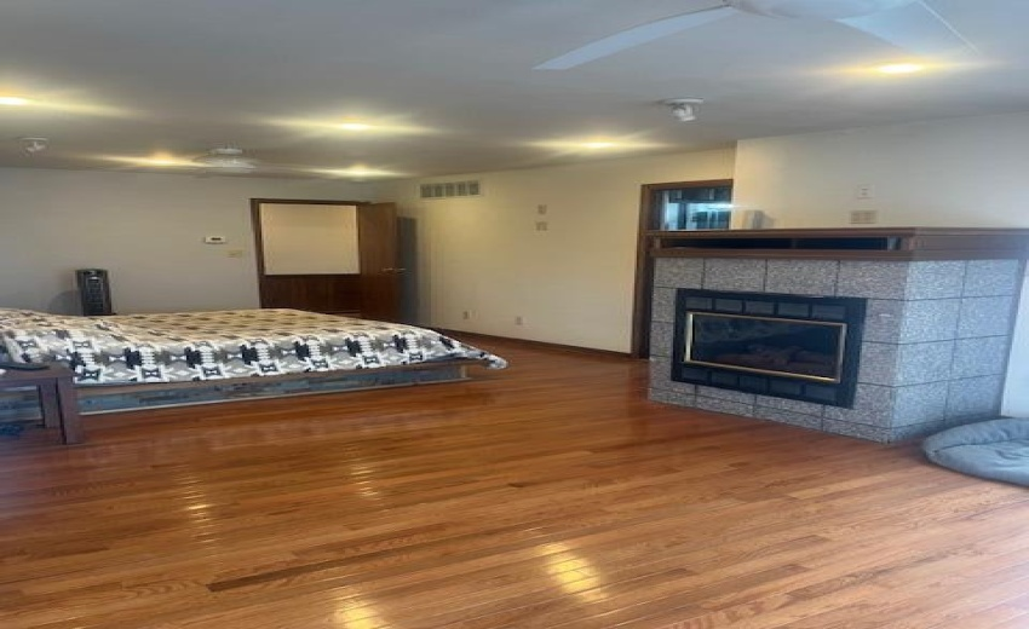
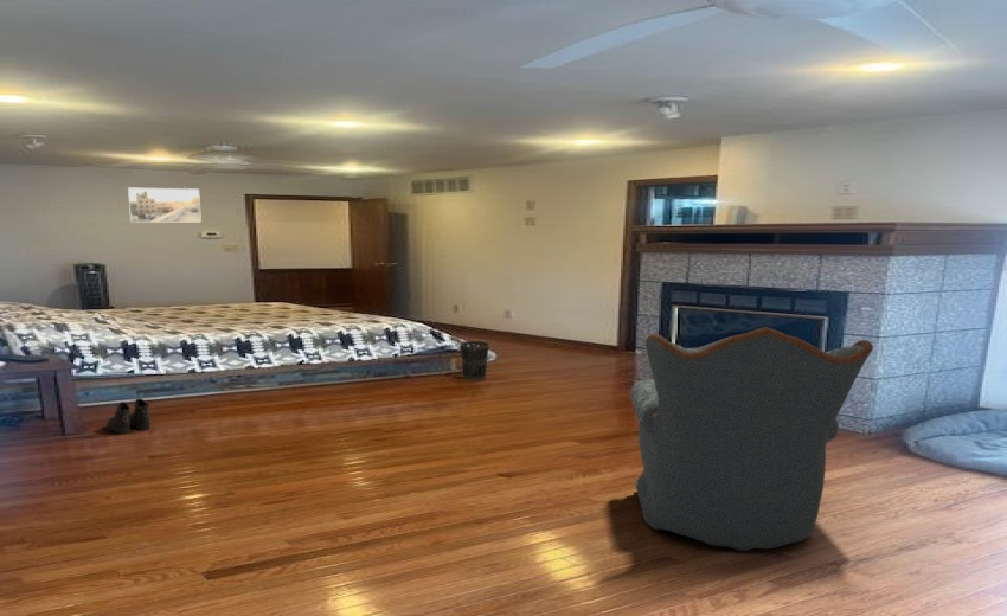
+ wastebasket [458,340,490,381]
+ boots [105,398,152,436]
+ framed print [127,186,203,224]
+ armchair [629,326,874,552]
